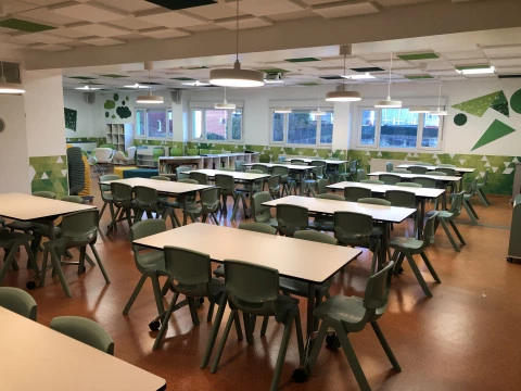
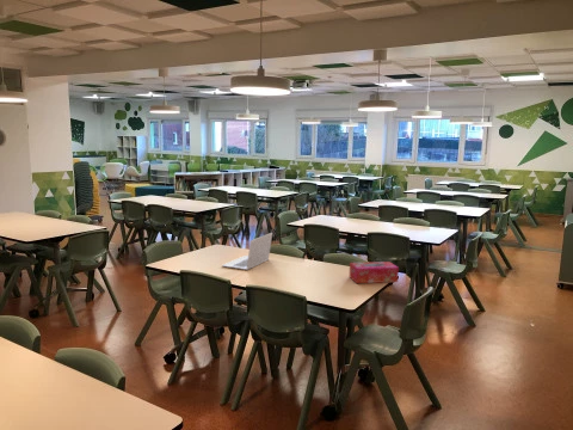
+ laptop [221,232,273,271]
+ tissue box [349,260,400,284]
